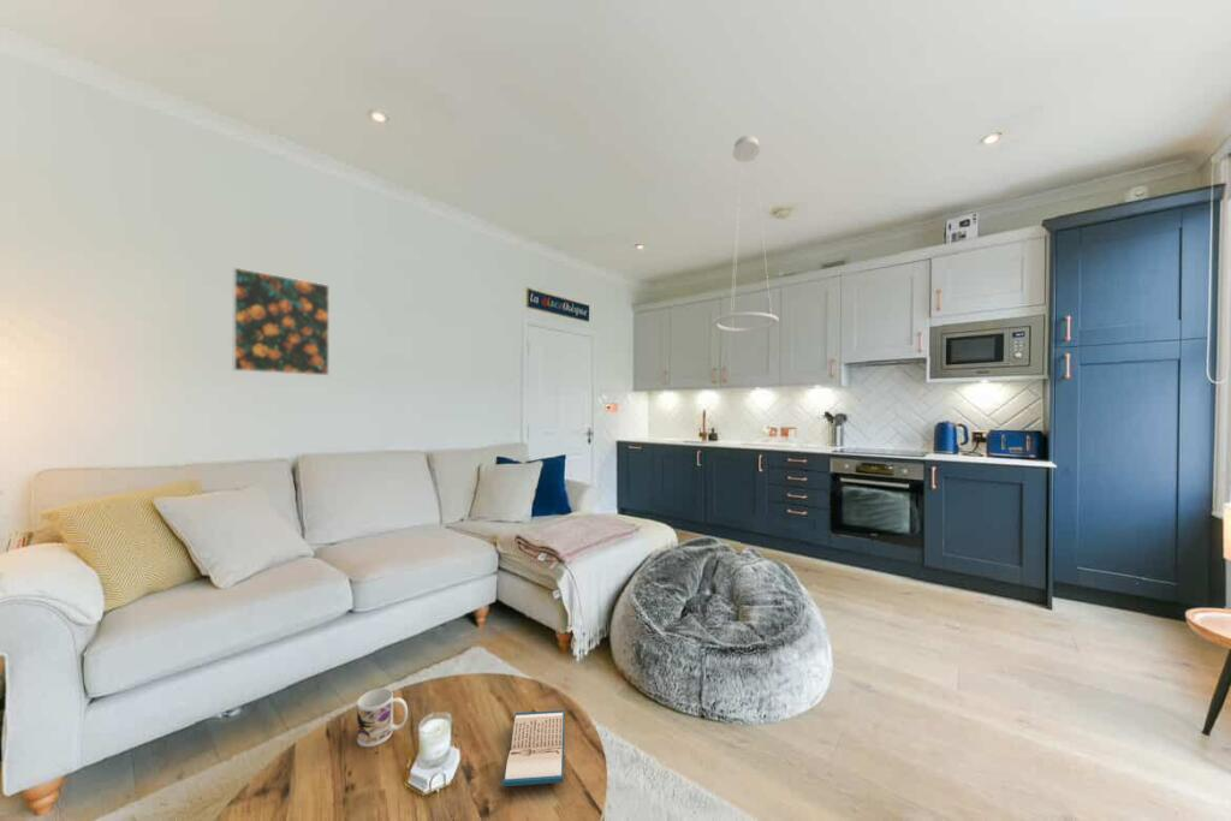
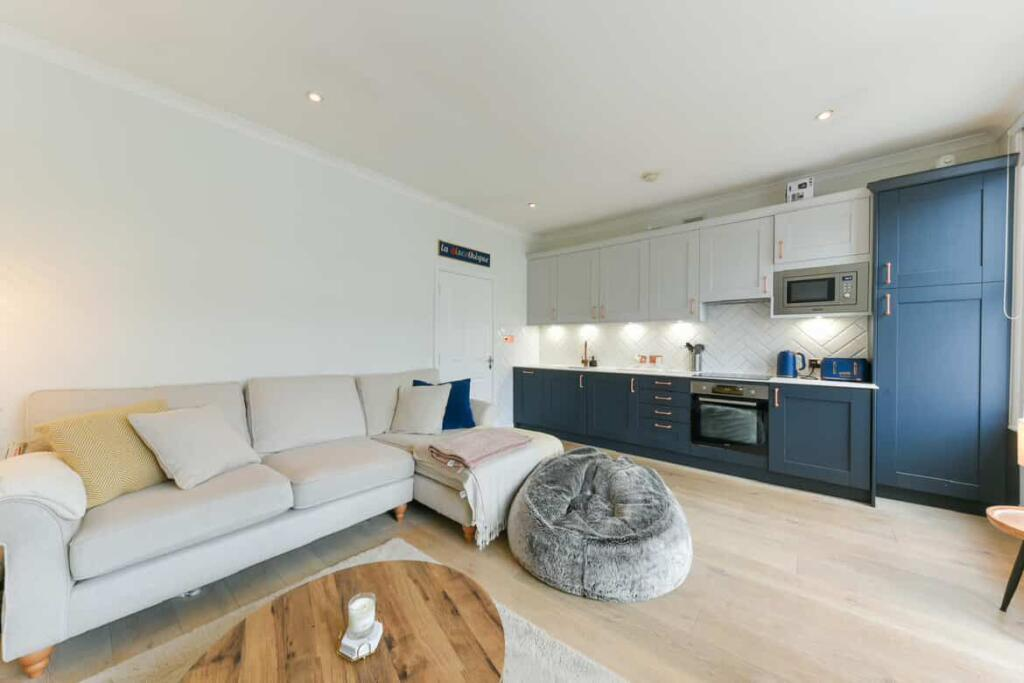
- mug [356,688,409,748]
- pendant light [710,135,780,333]
- hardback book [501,709,566,787]
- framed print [232,267,331,376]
